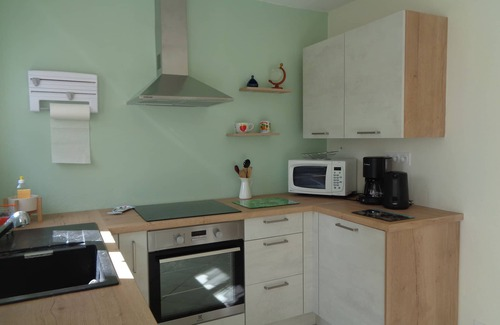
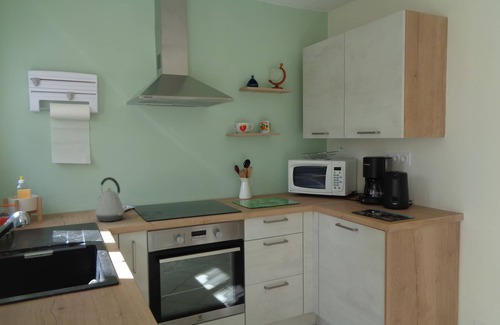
+ kettle [94,176,125,223]
